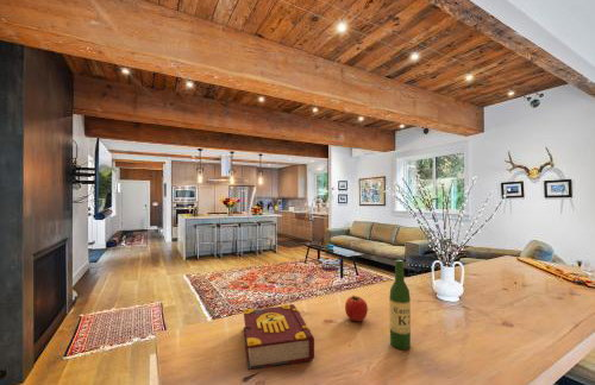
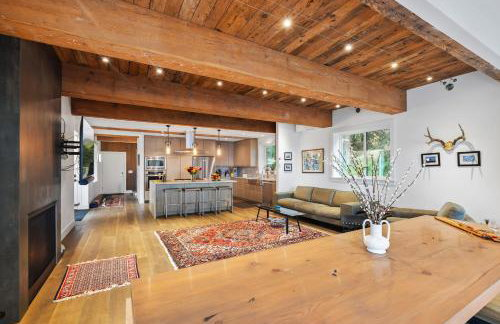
- wine bottle [388,259,412,351]
- book [243,303,315,371]
- apple [344,295,369,322]
